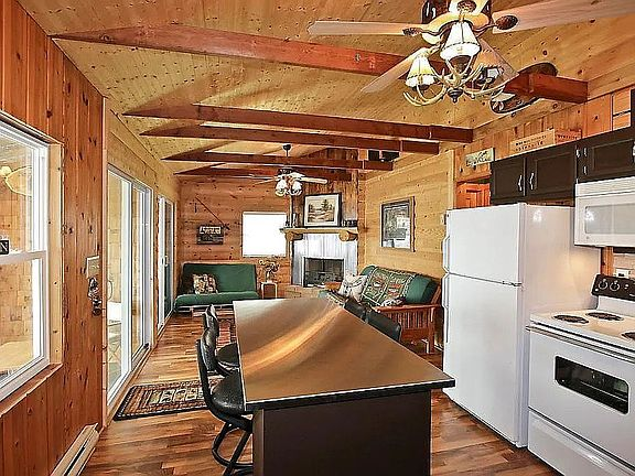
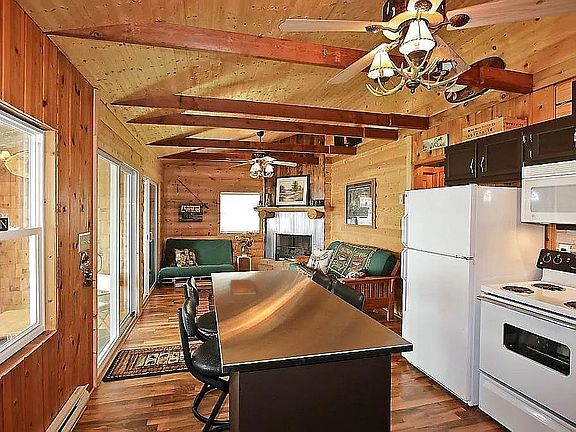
+ chopping board [230,278,257,296]
